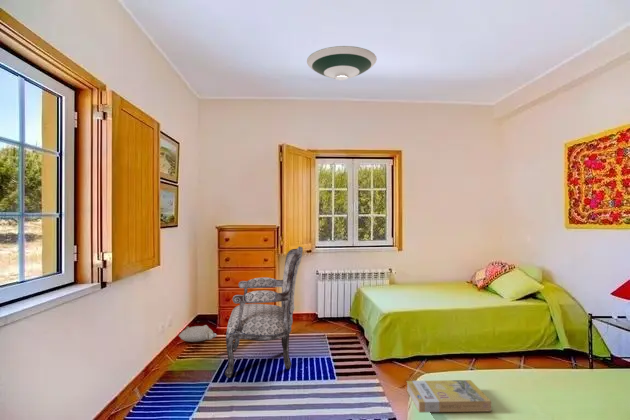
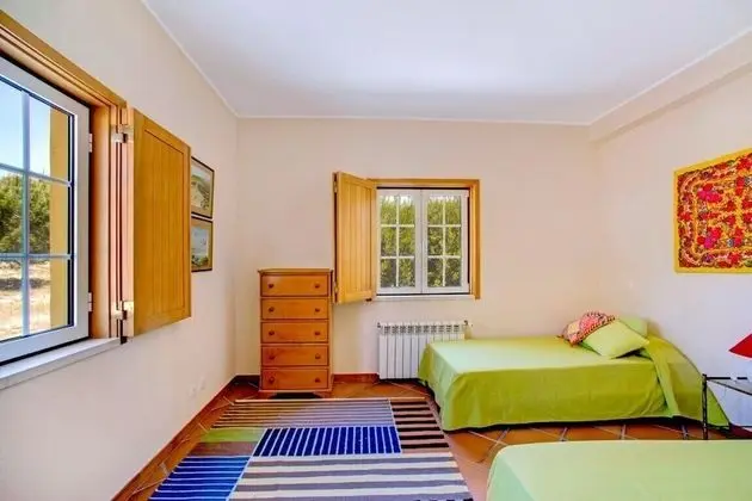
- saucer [306,45,378,81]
- plush toy [178,324,218,343]
- armchair [224,246,304,379]
- book [406,379,492,413]
